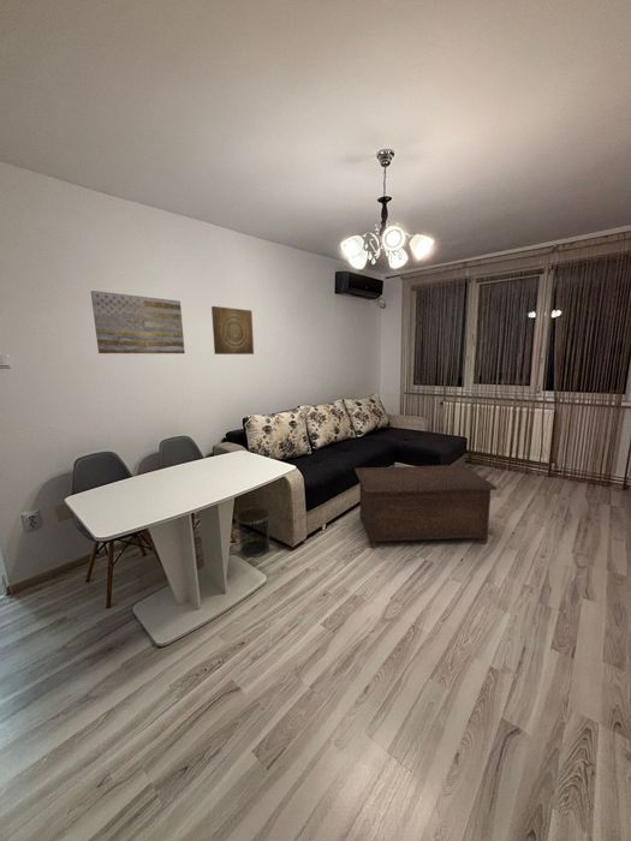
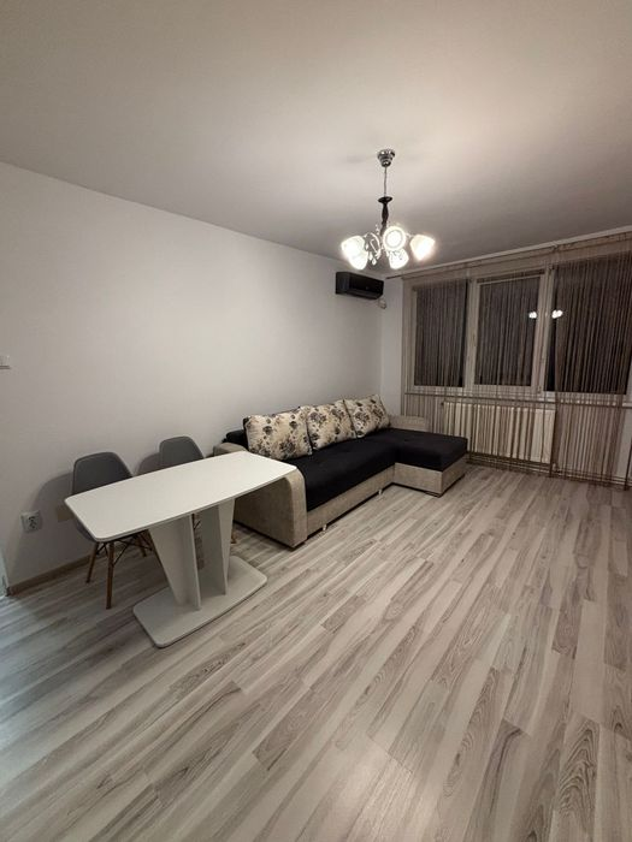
- wall art [210,305,255,356]
- cabinet [353,464,498,549]
- waste bin [234,506,272,559]
- wall art [90,290,185,354]
